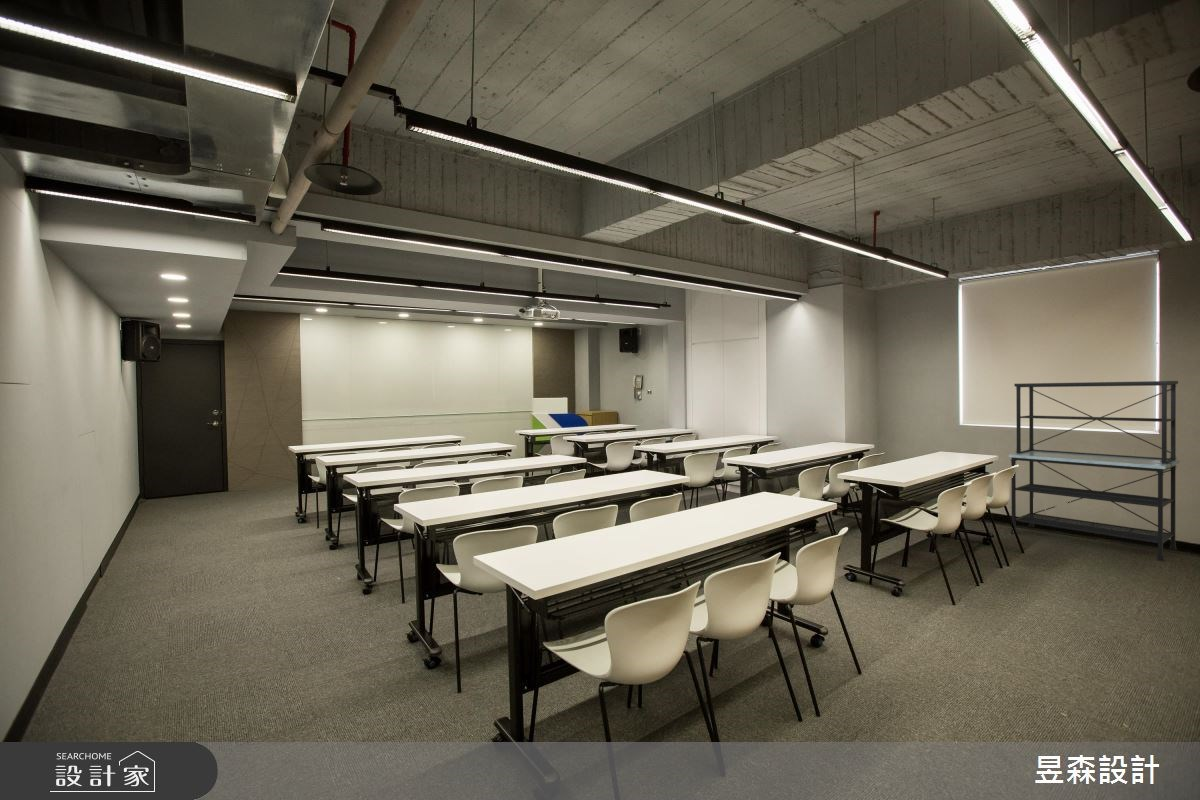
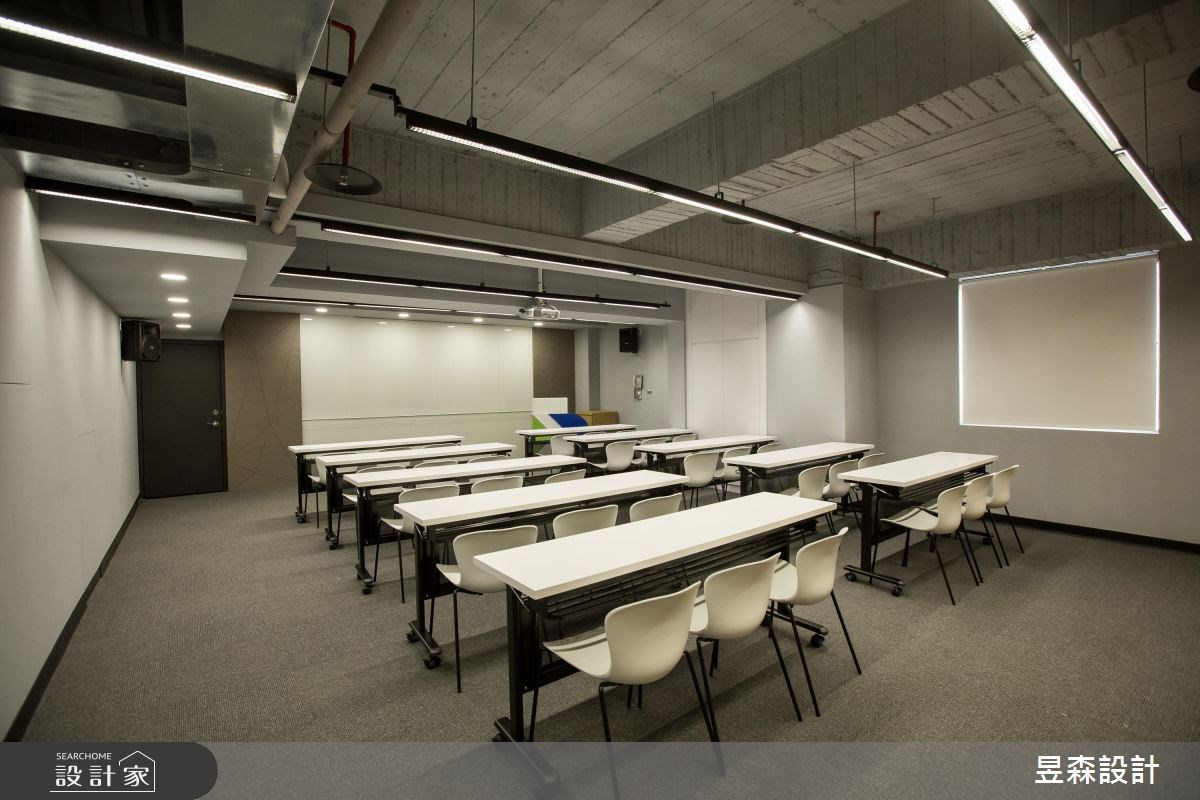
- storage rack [1008,380,1180,561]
